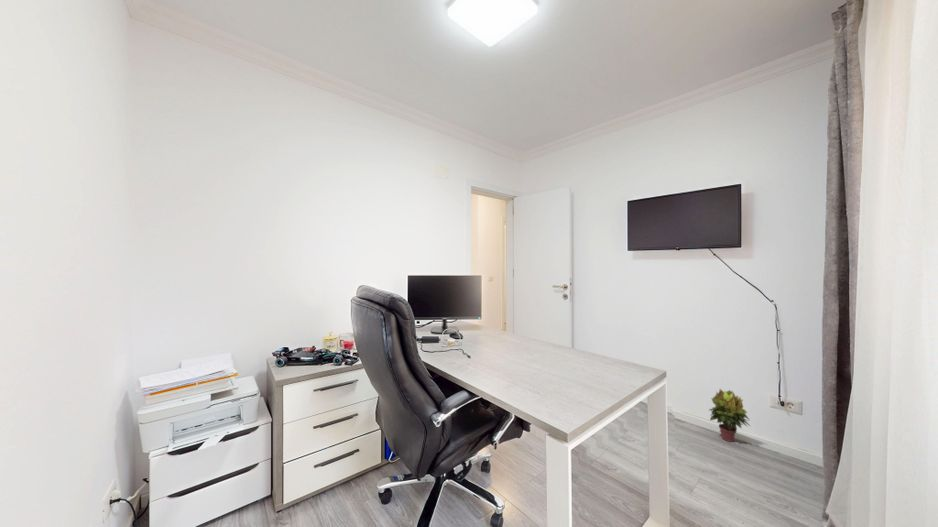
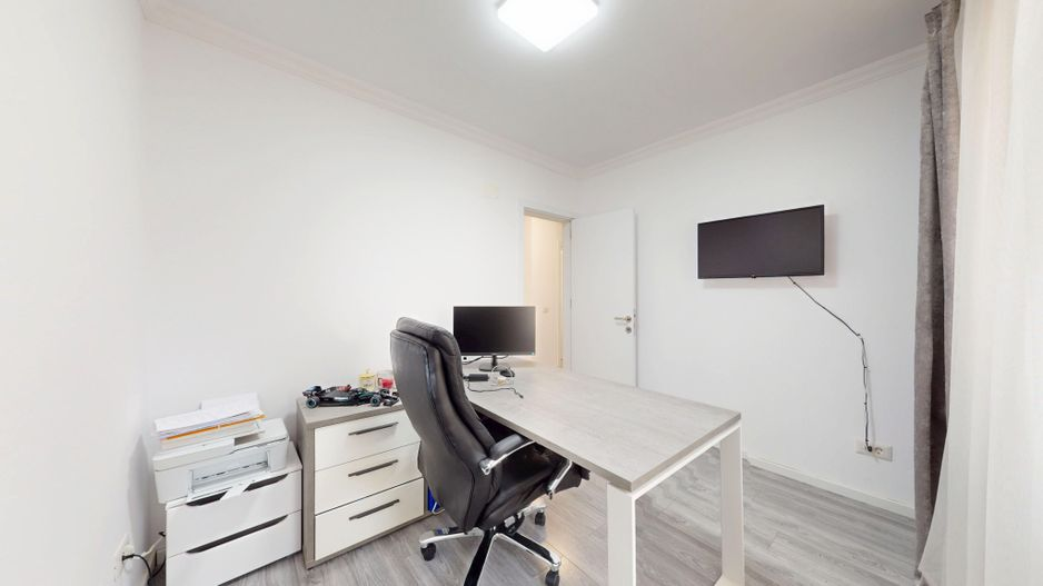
- potted plant [708,388,751,443]
